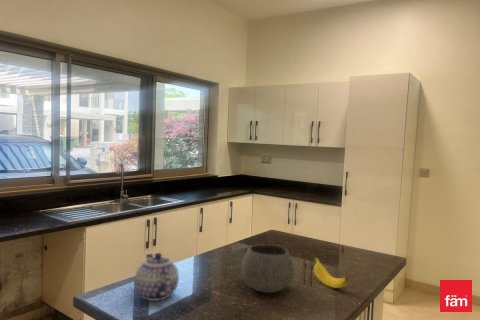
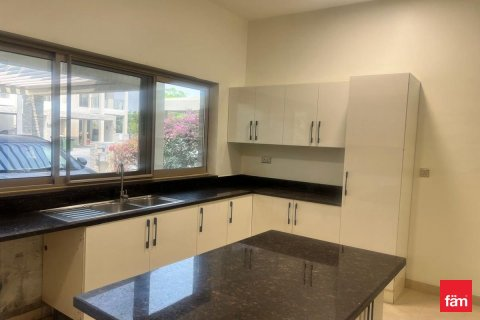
- banana [312,254,350,289]
- teapot [134,252,180,302]
- bowl [240,243,295,294]
